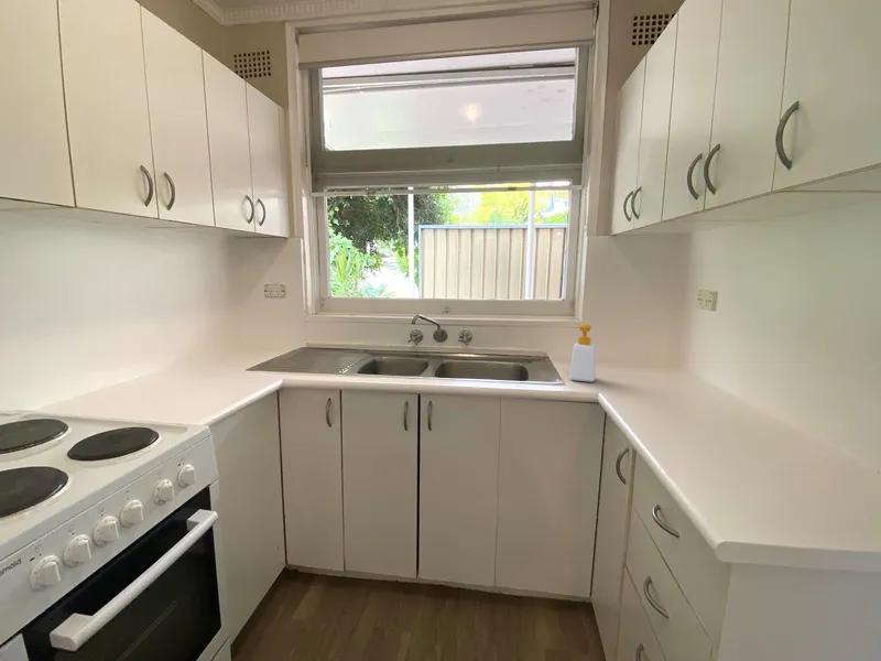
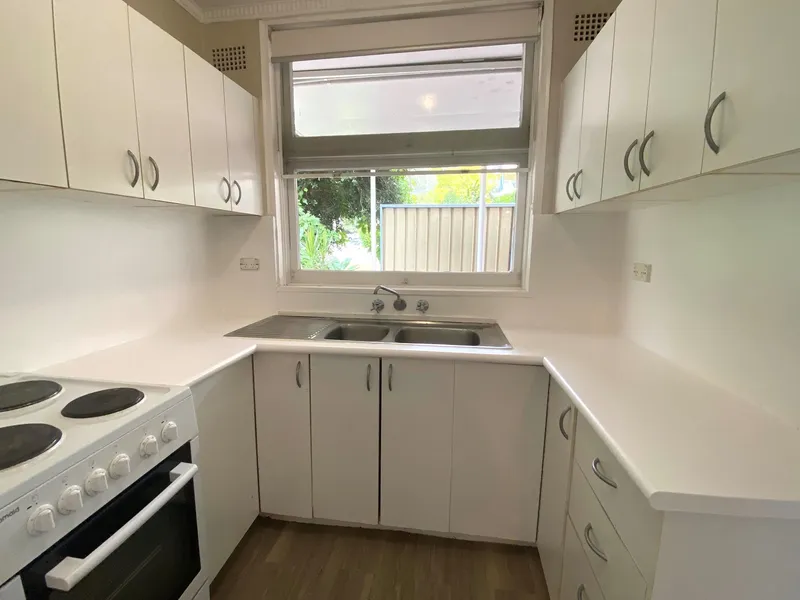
- soap bottle [568,323,596,383]
